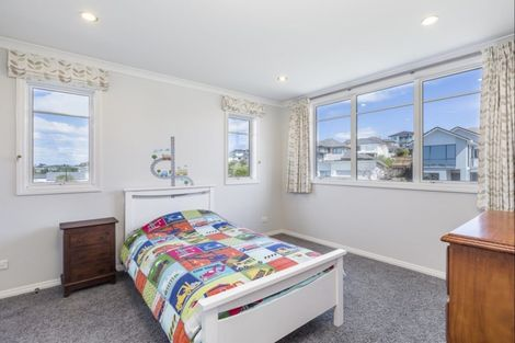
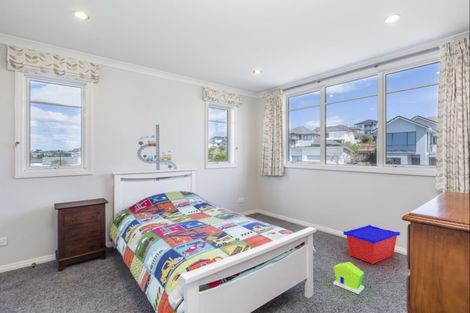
+ toy house [332,261,365,295]
+ storage bin [342,224,401,265]
